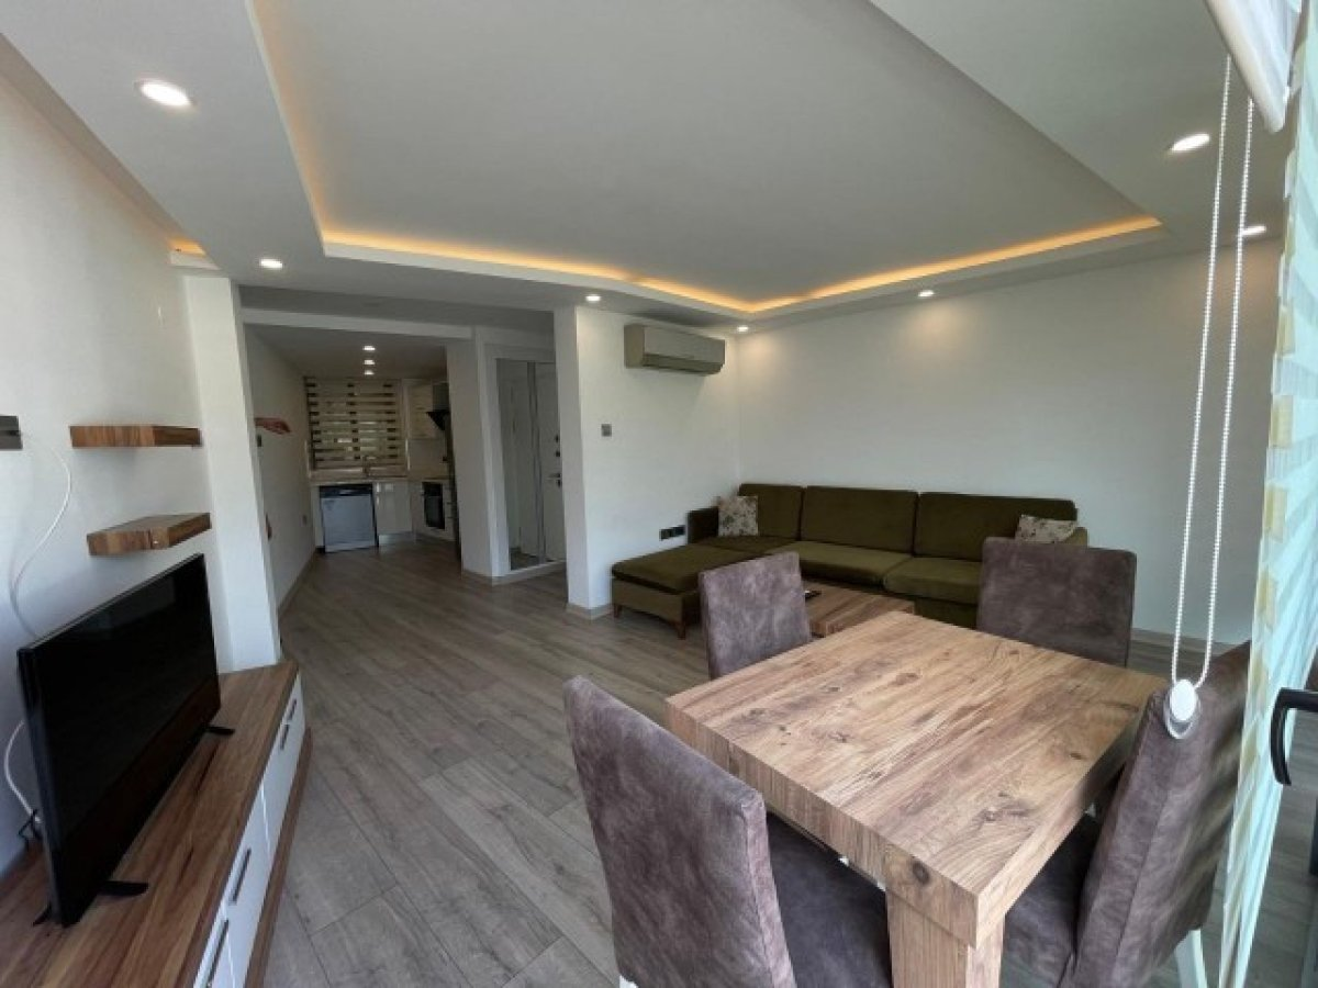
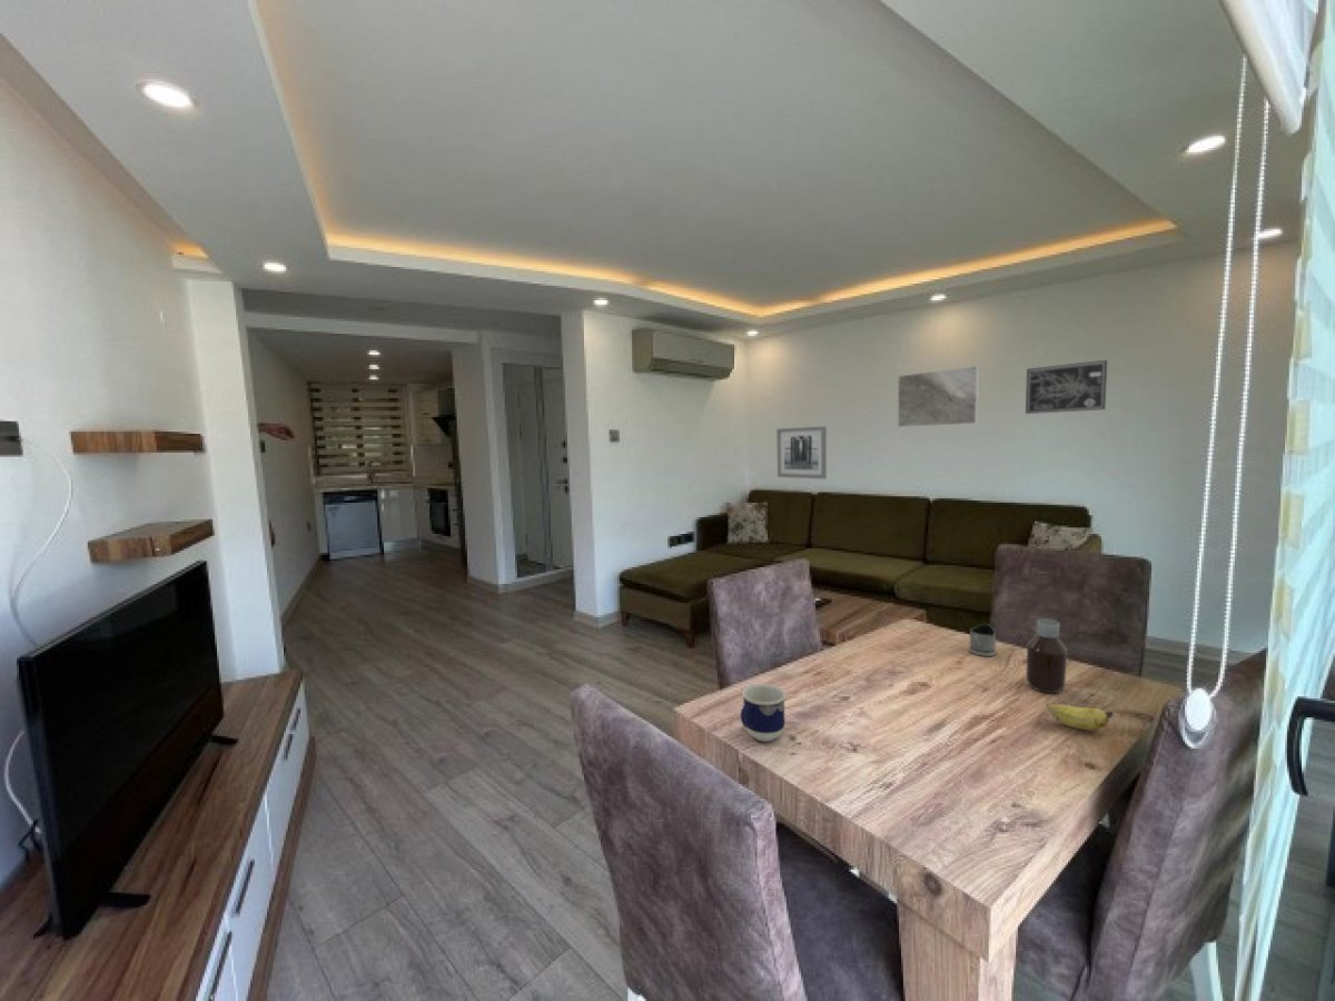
+ banana [1046,702,1114,731]
+ wall art [775,425,828,480]
+ bottle [1025,617,1068,694]
+ cup [740,683,787,743]
+ tea glass holder [967,623,998,657]
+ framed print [897,365,980,428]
+ wall art [1025,359,1108,415]
